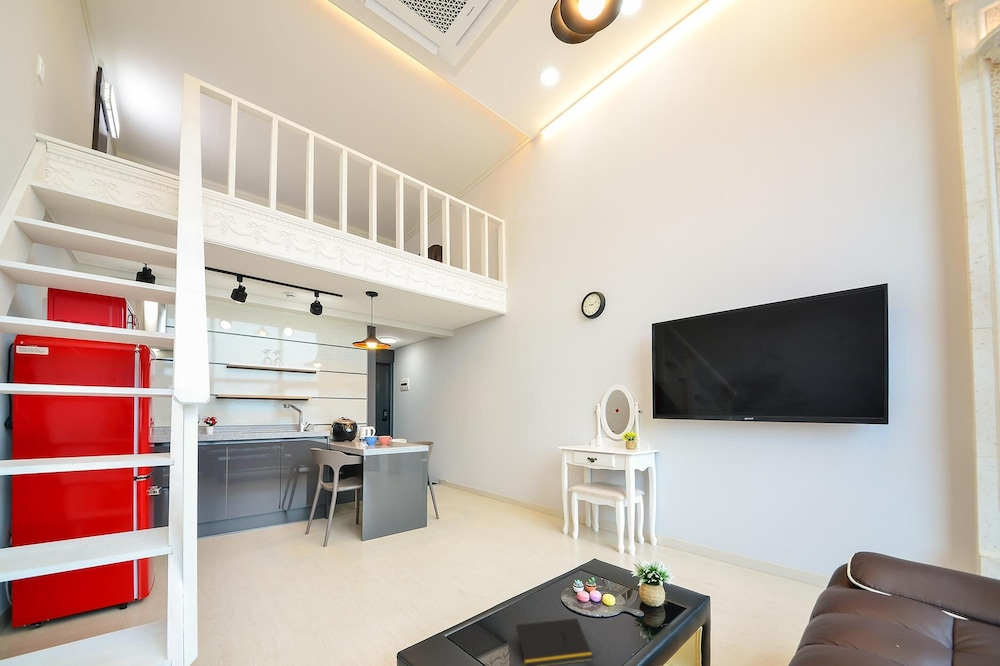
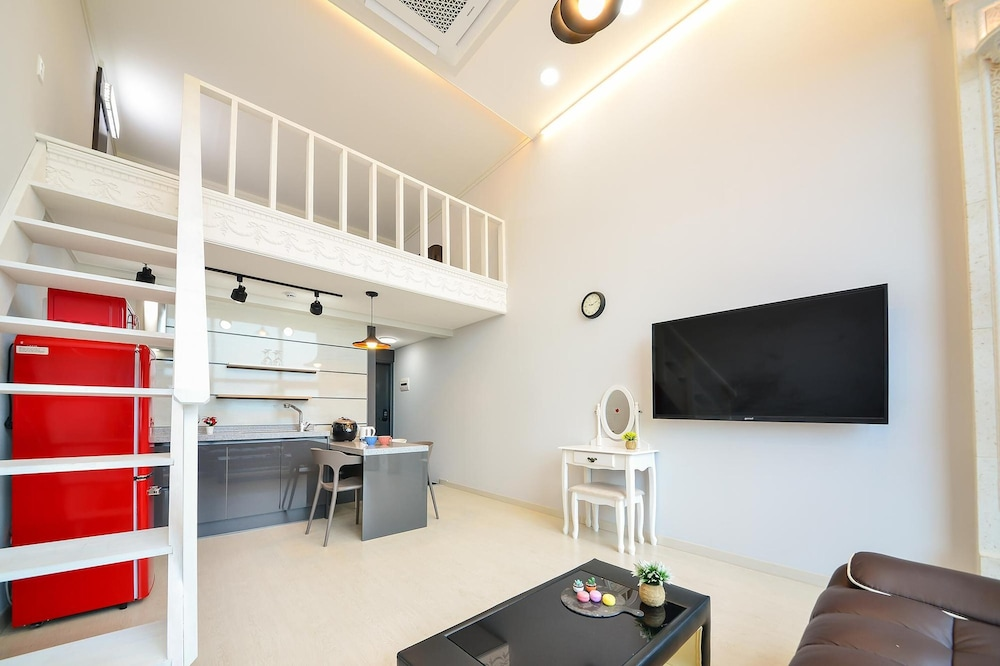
- notepad [514,617,594,666]
